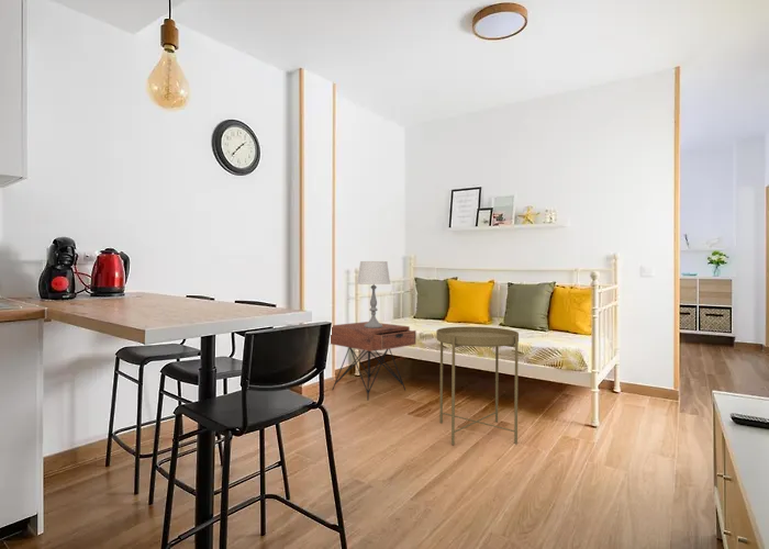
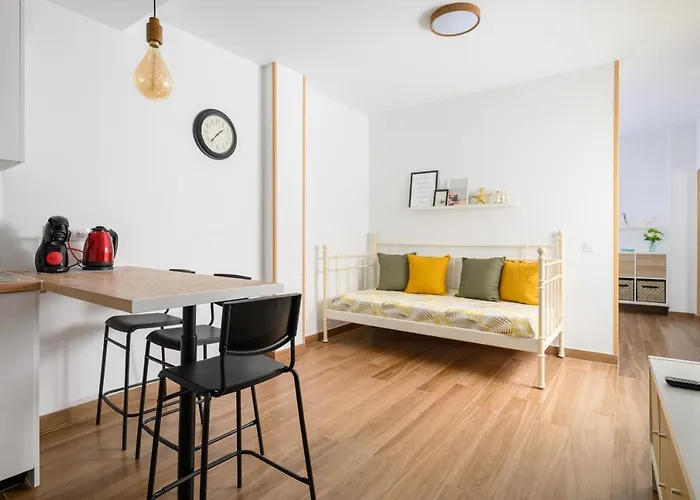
- side table [435,326,520,446]
- nightstand [330,321,417,402]
- table lamp [356,260,391,328]
